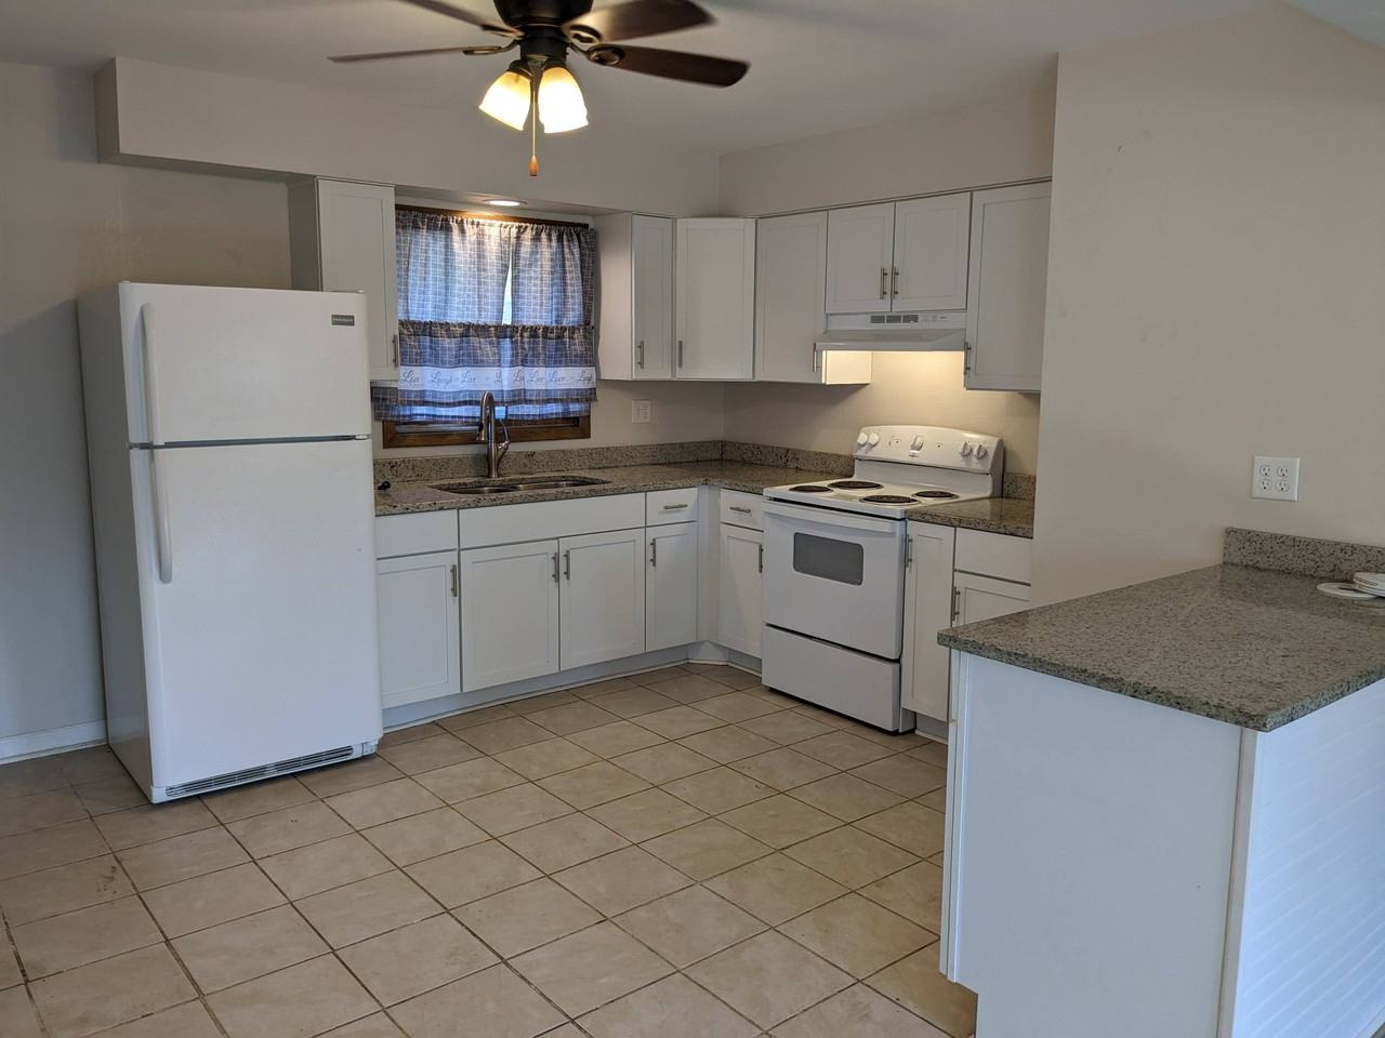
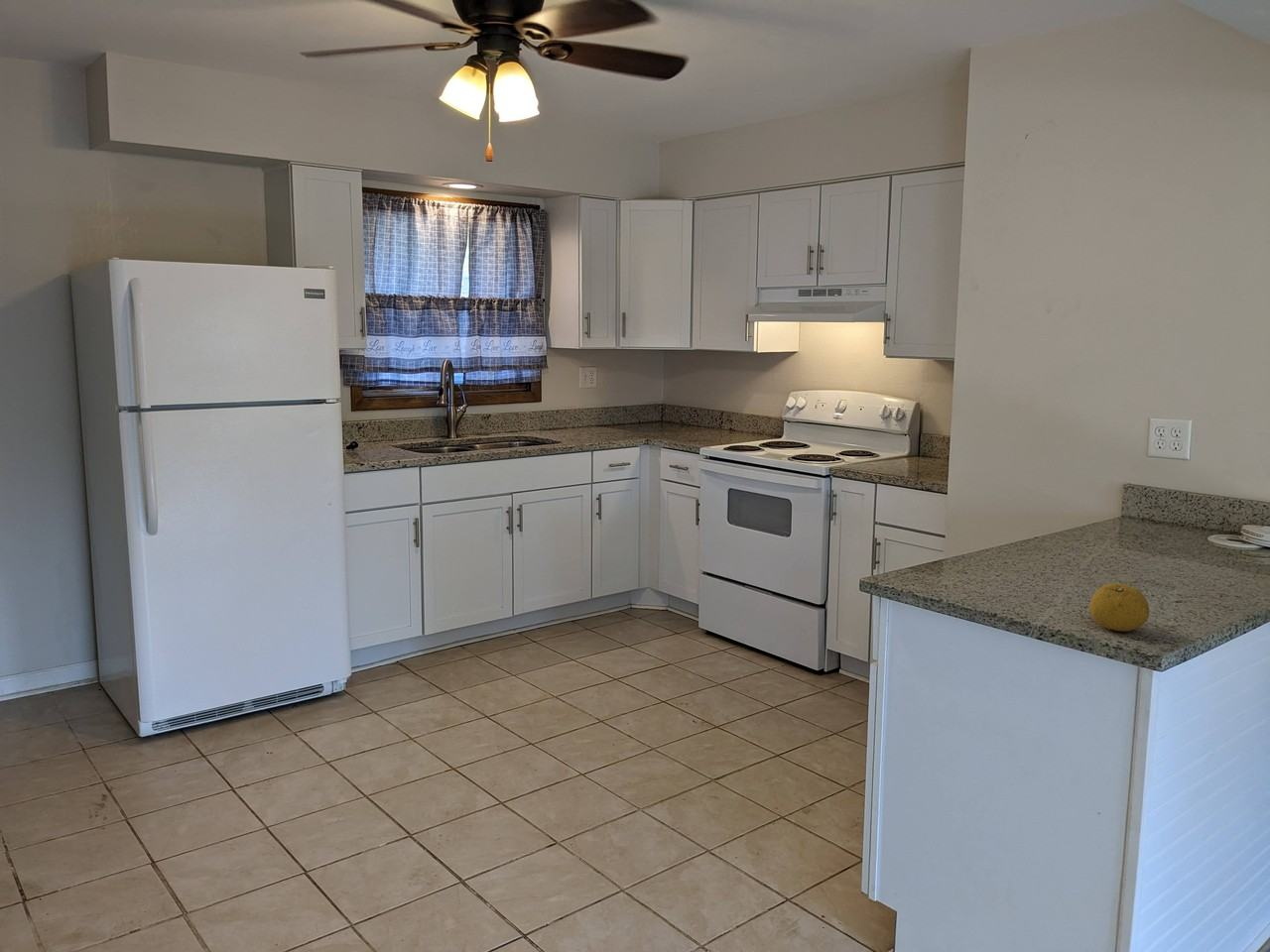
+ fruit [1088,582,1150,633]
